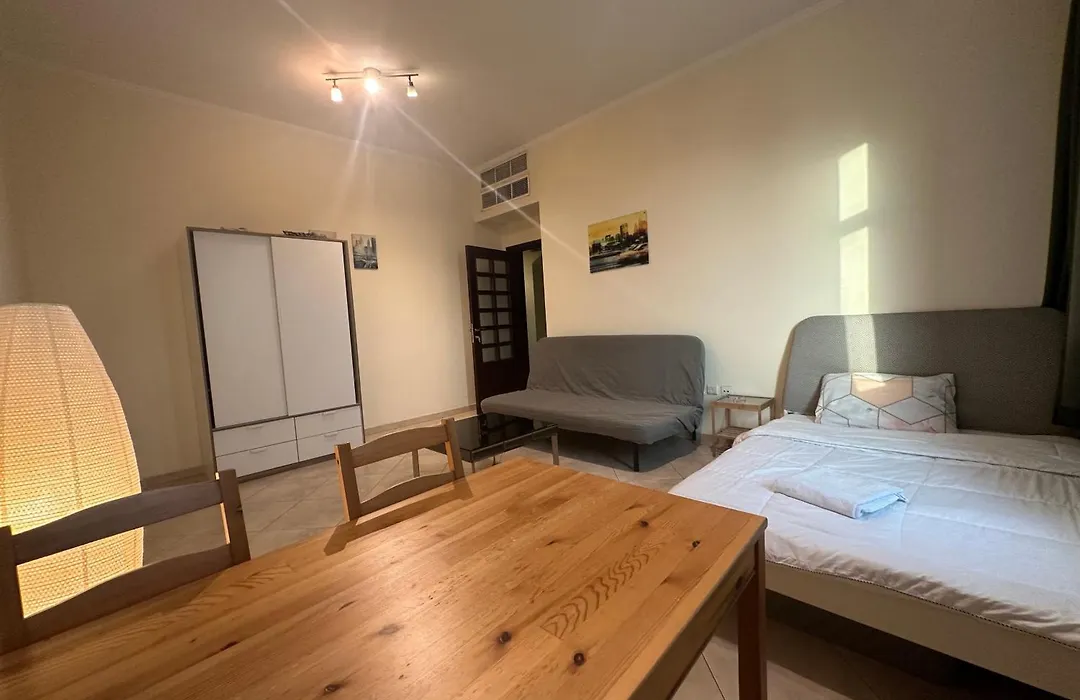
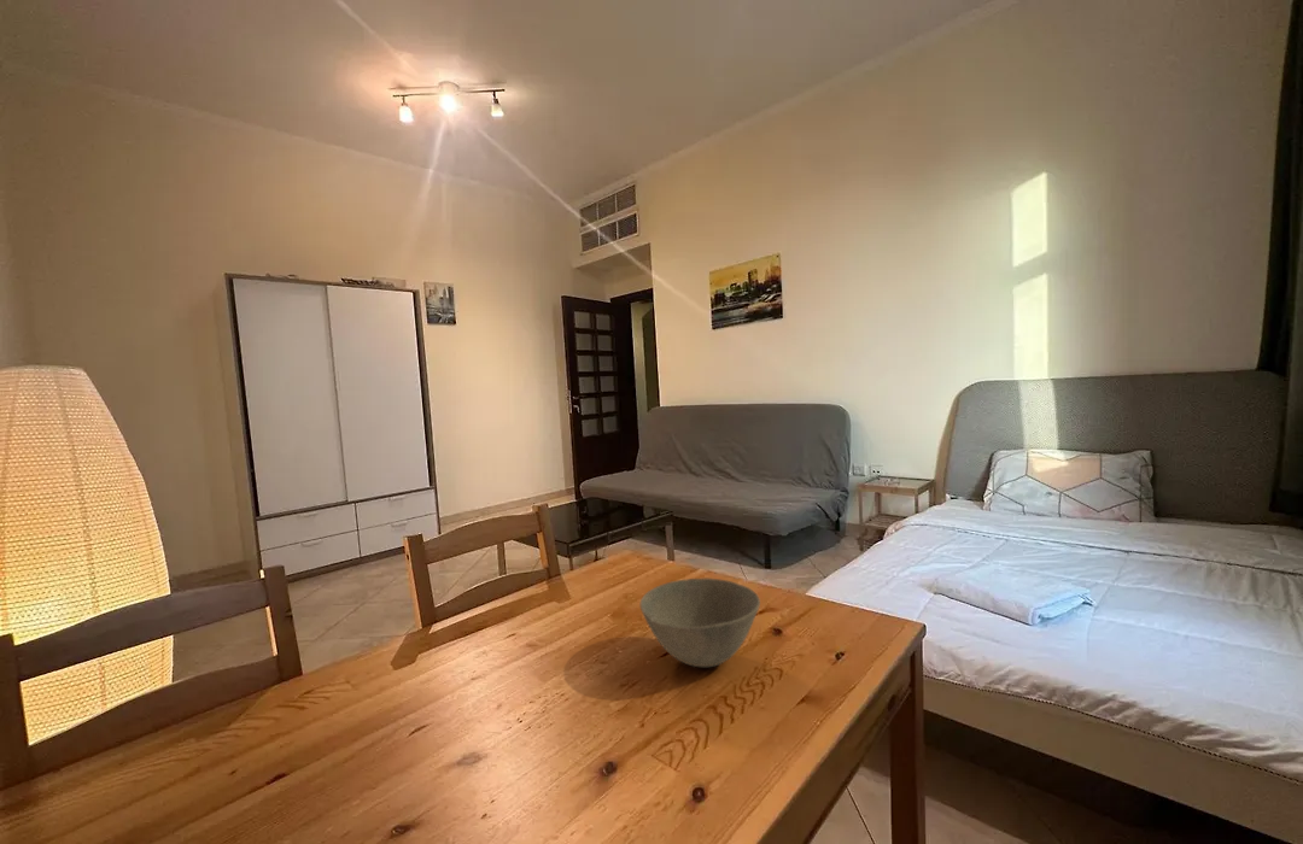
+ bowl [639,578,761,668]
